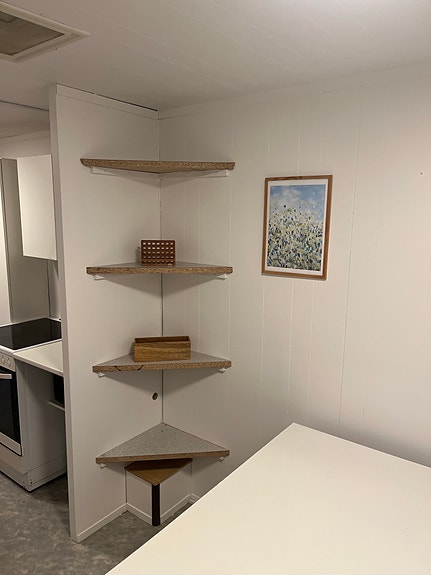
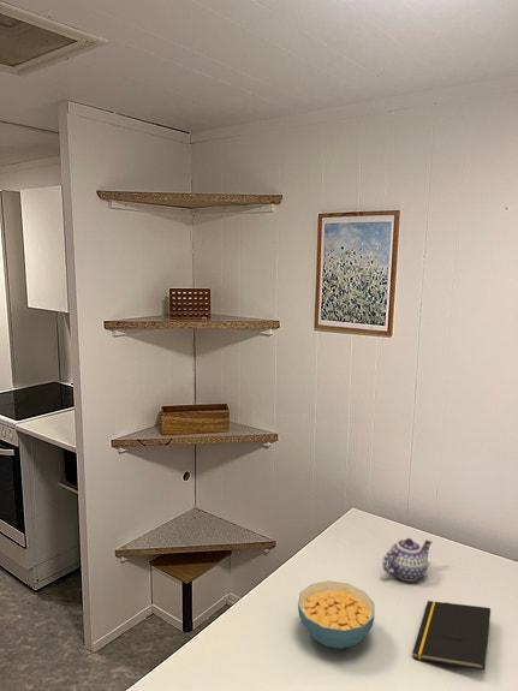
+ notepad [411,600,492,671]
+ cereal bowl [297,580,376,650]
+ teapot [381,537,434,583]
